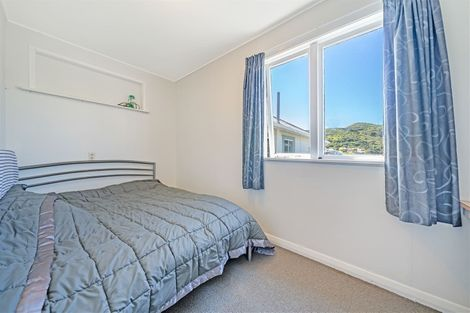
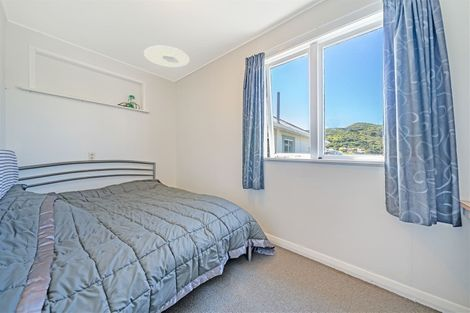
+ ceiling light [143,45,190,68]
